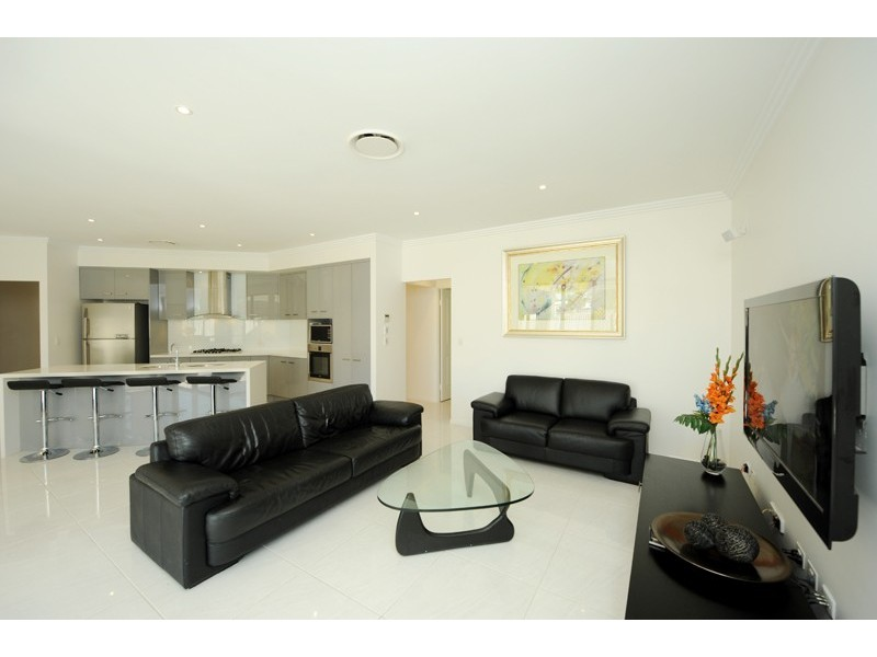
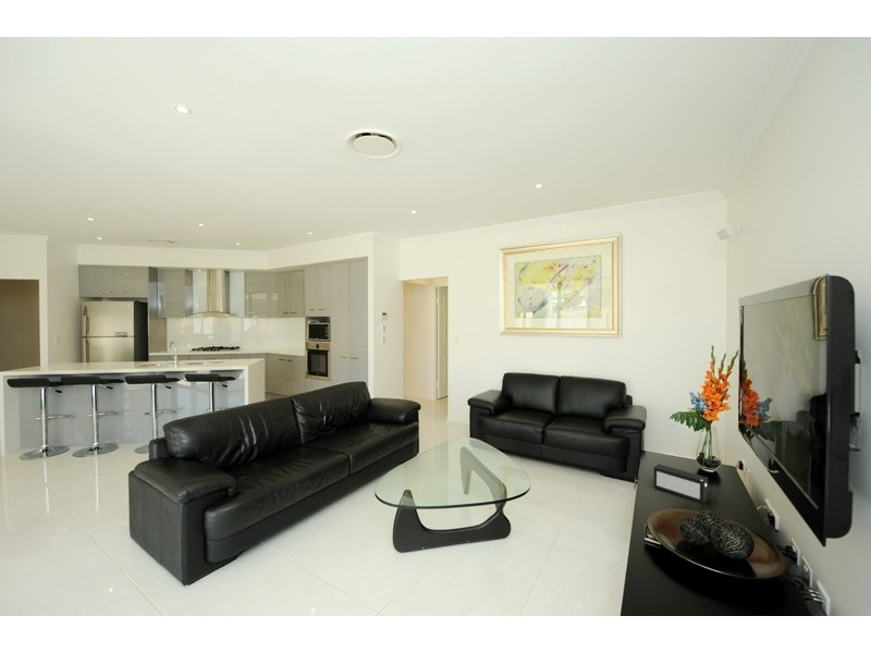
+ speaker [652,463,709,505]
